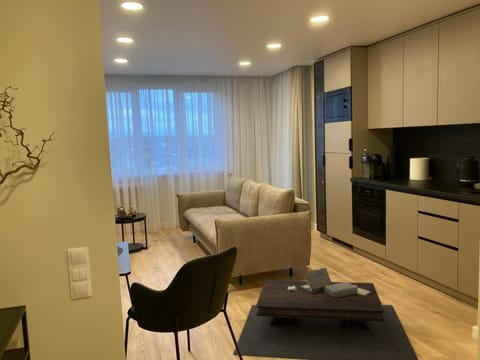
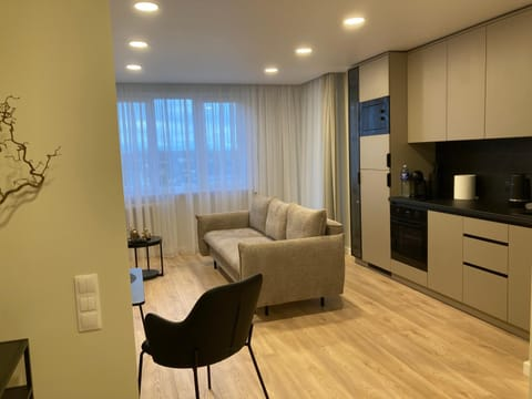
- coffee table [232,267,419,360]
